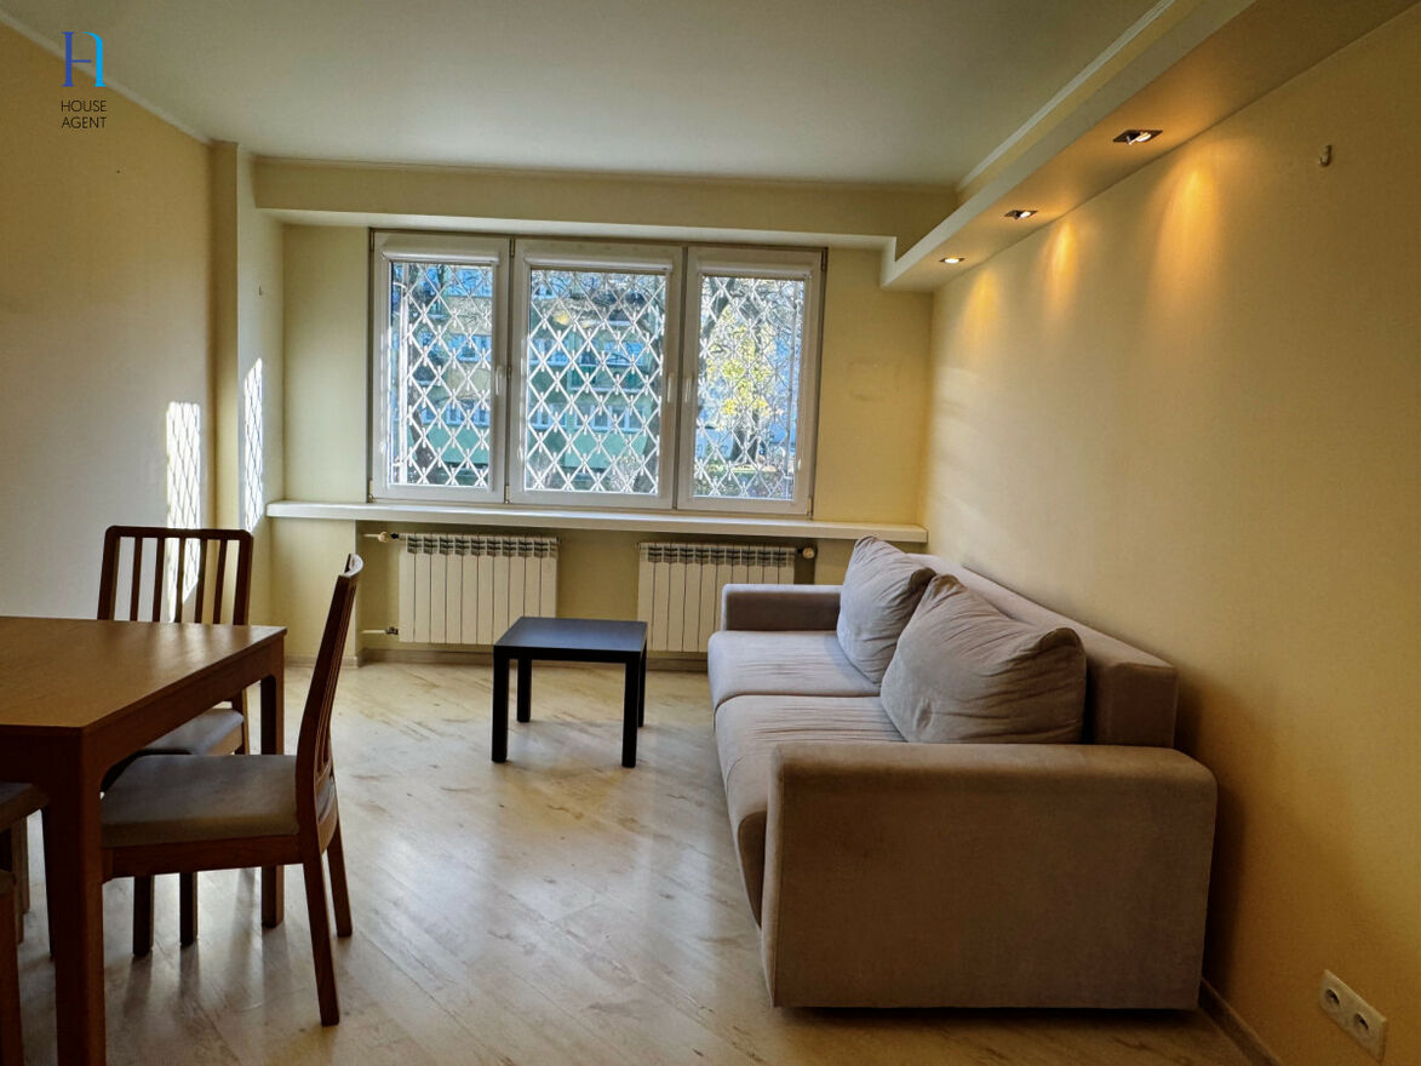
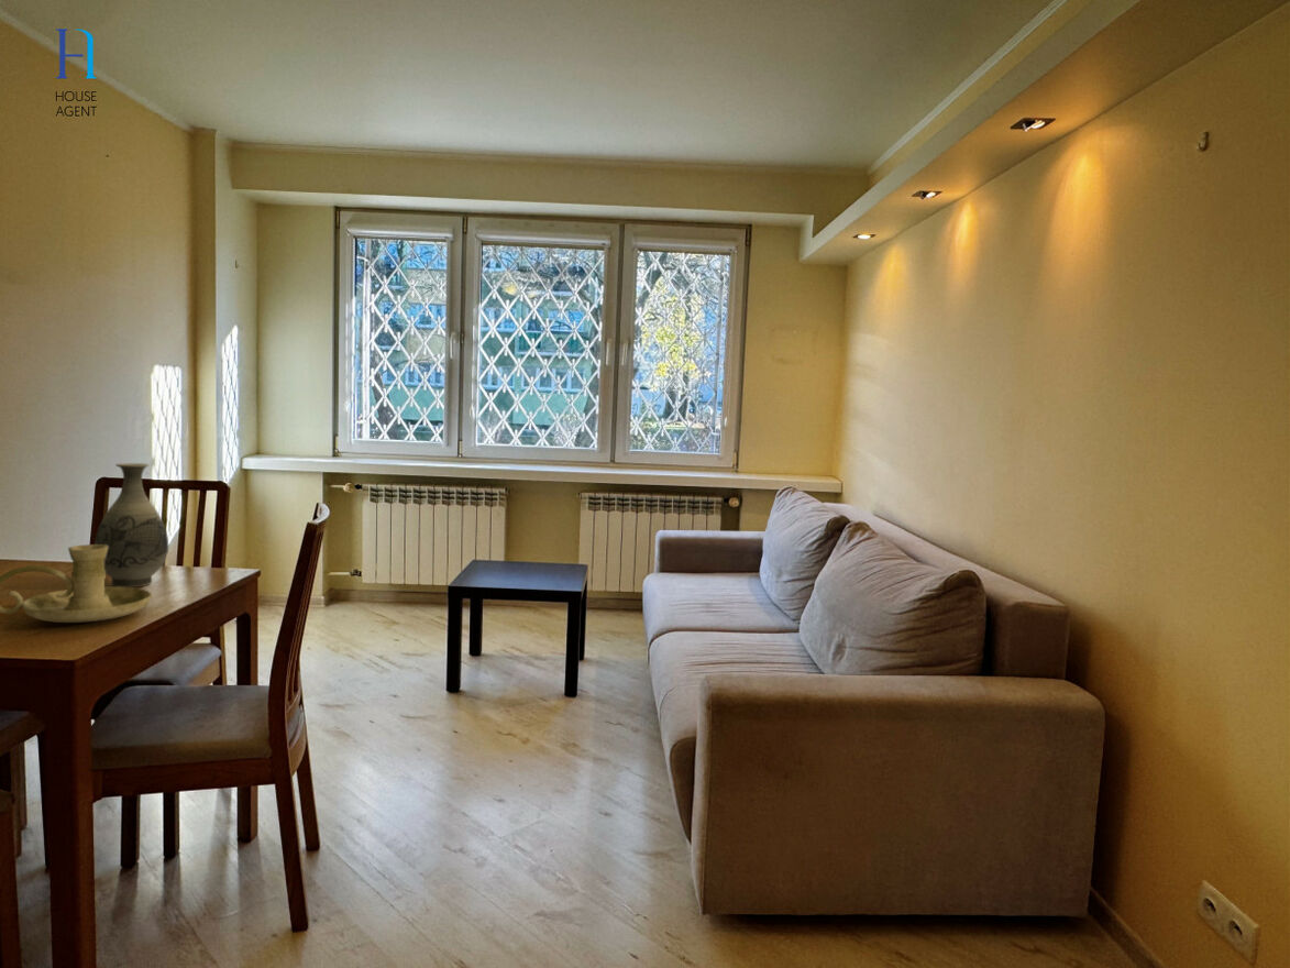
+ candle holder [0,543,153,624]
+ vase [93,462,169,588]
